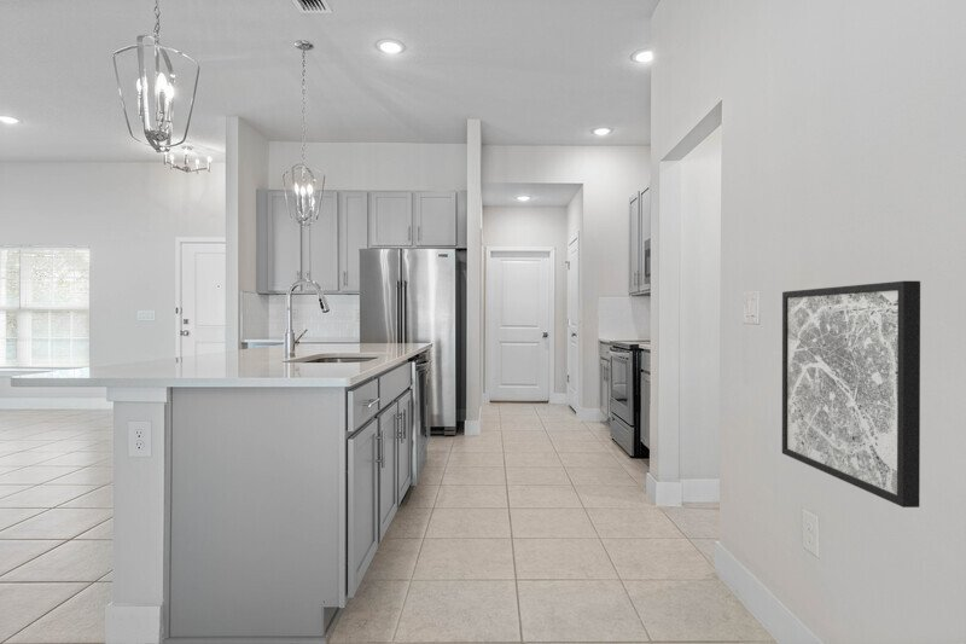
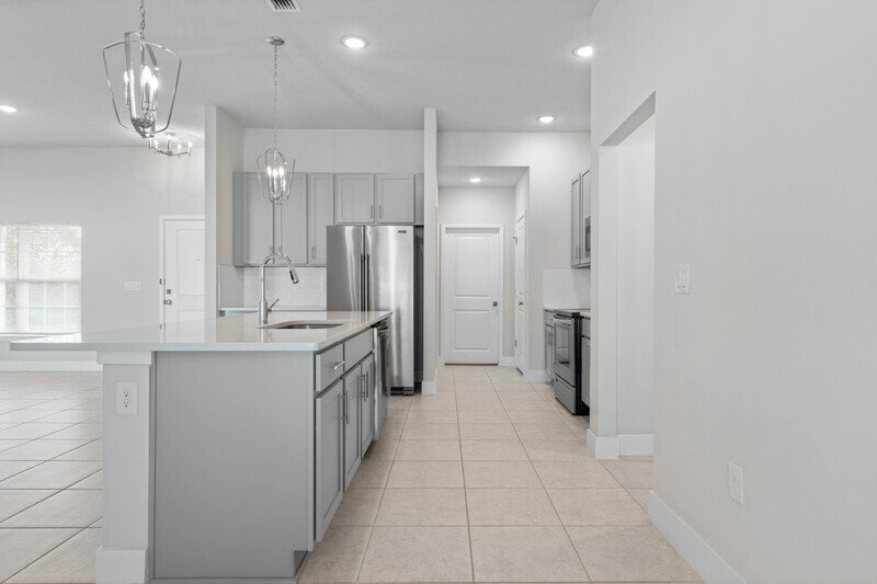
- wall art [781,280,921,509]
